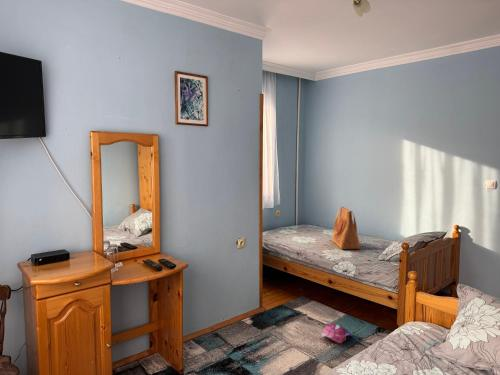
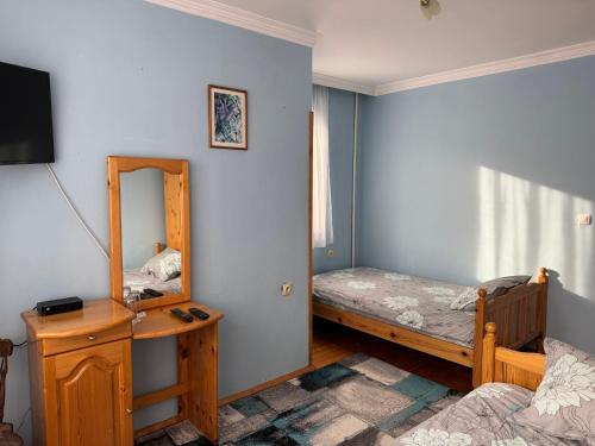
- plush toy [320,323,354,344]
- tote bag [331,206,362,250]
